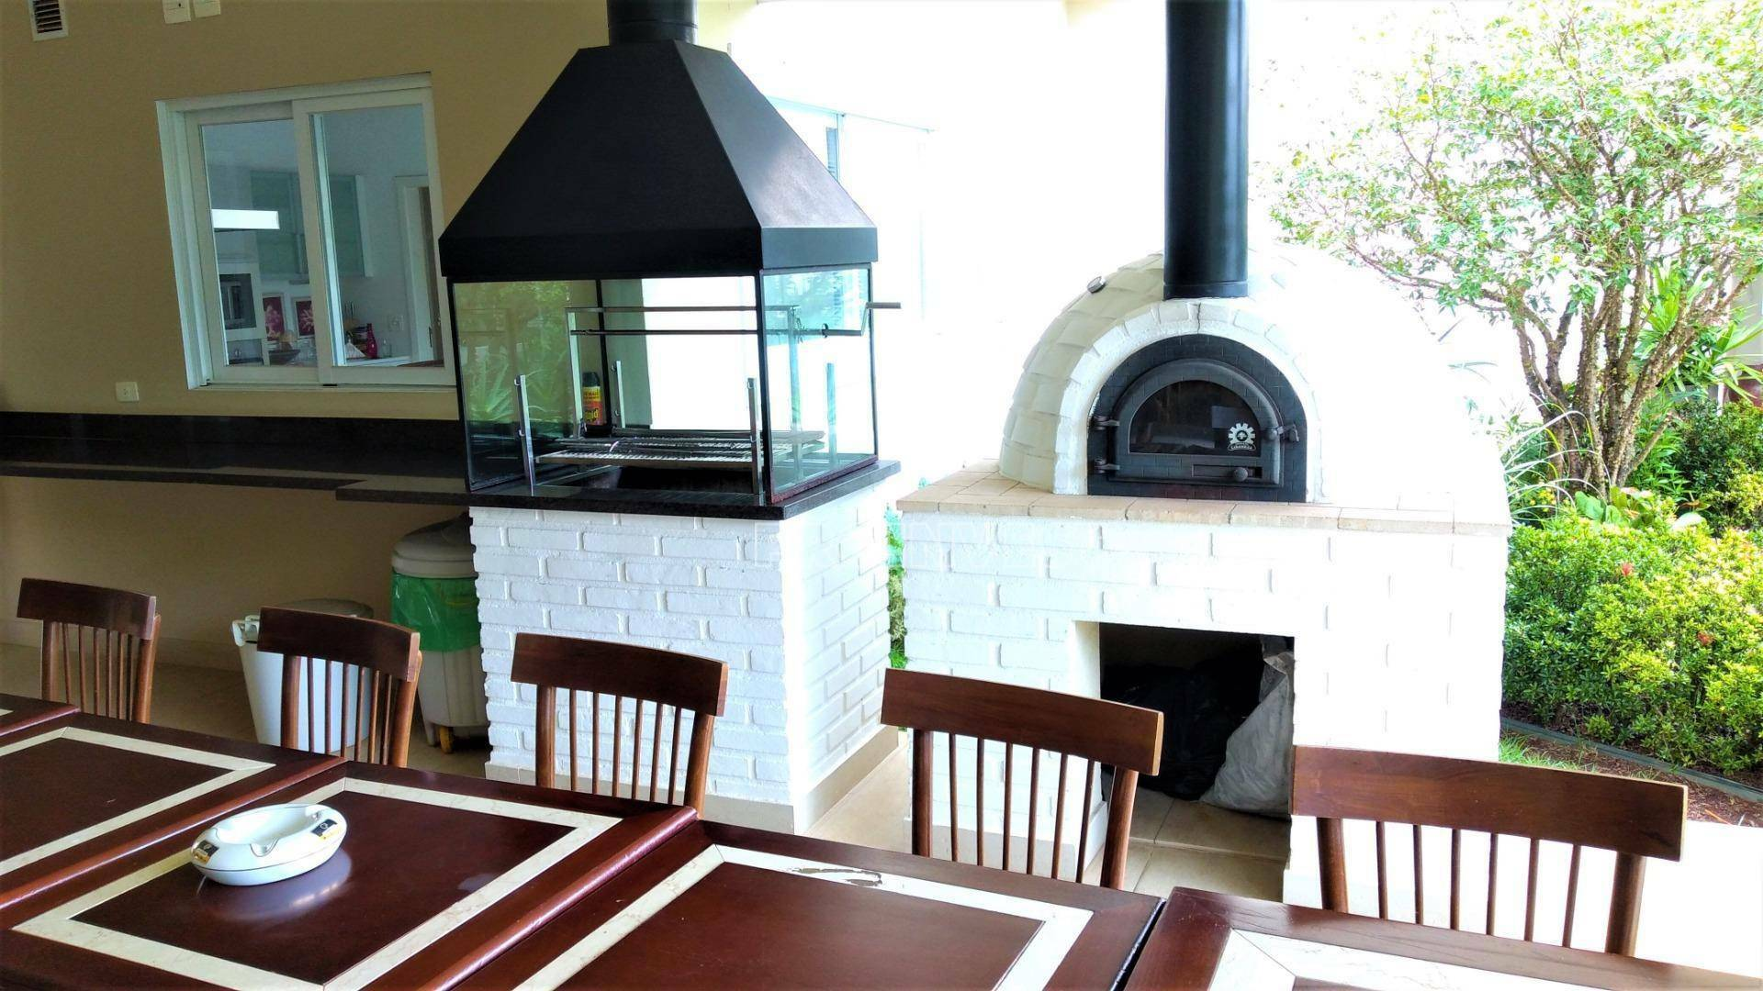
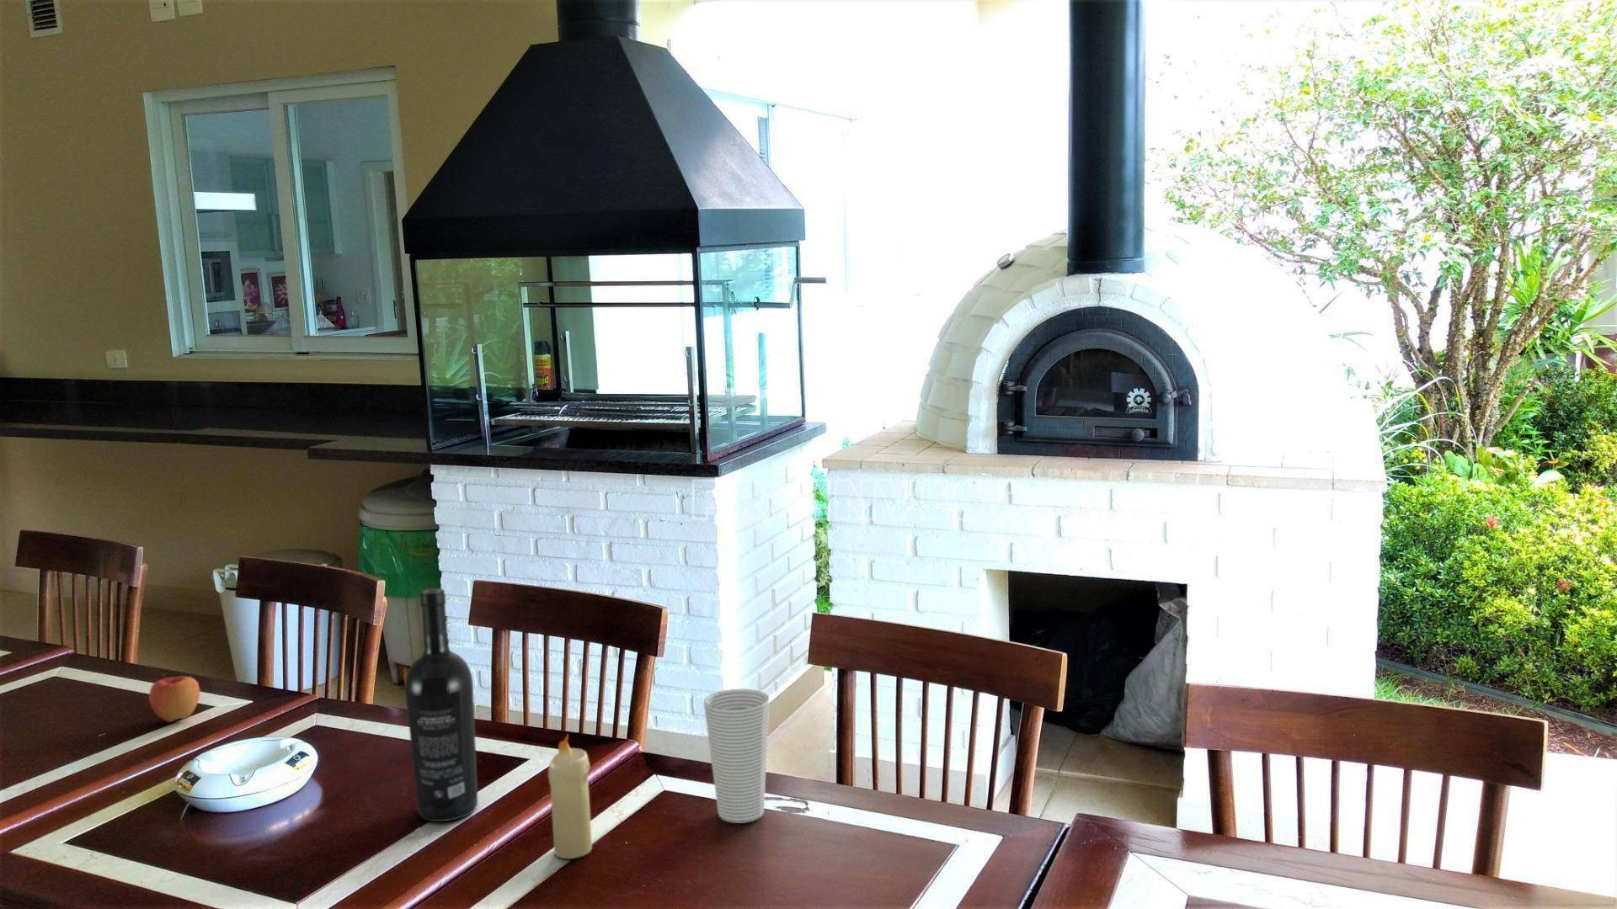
+ cup [703,688,770,824]
+ wine bottle [404,587,479,822]
+ candle [548,734,593,859]
+ apple [148,673,200,723]
